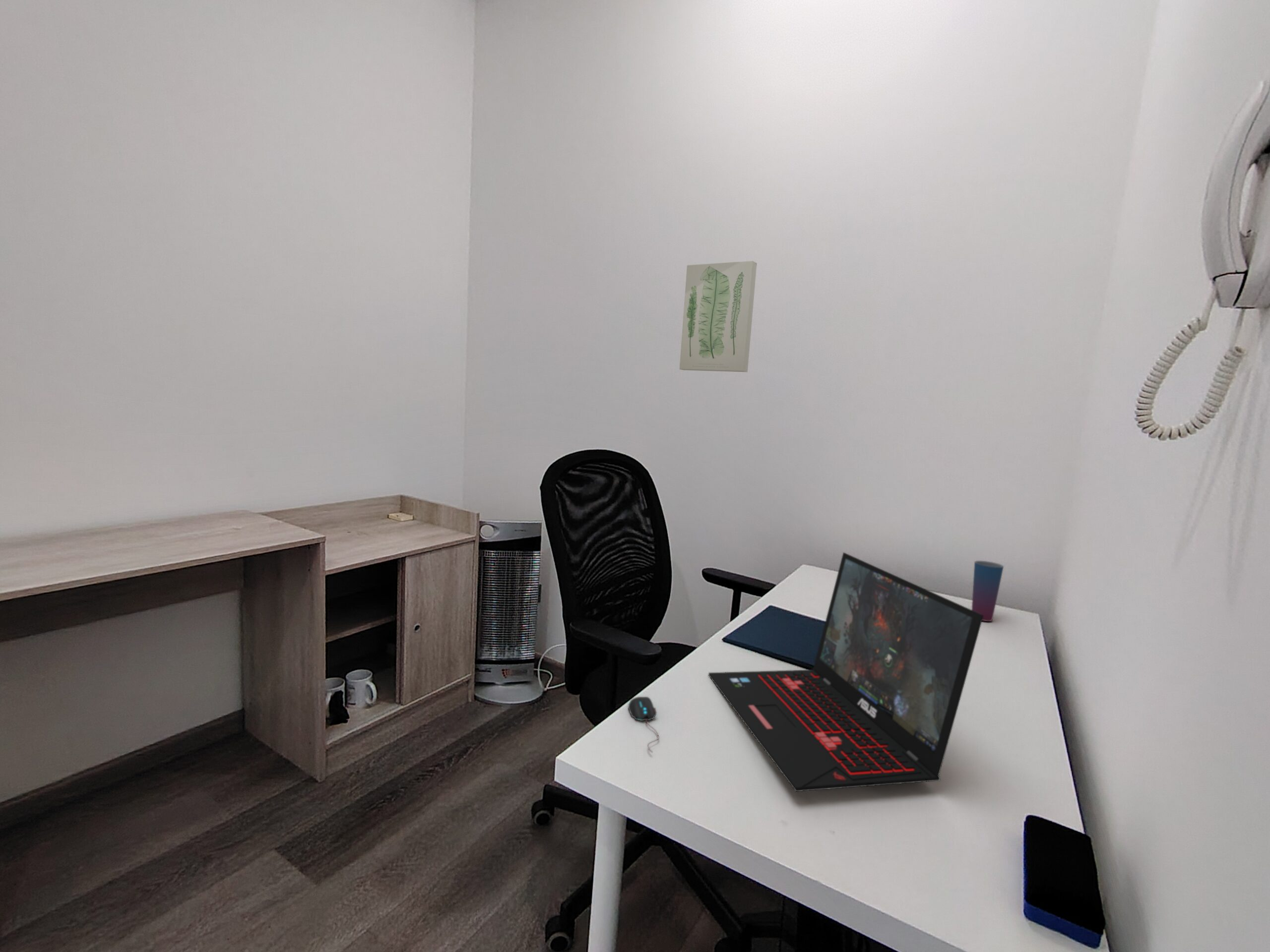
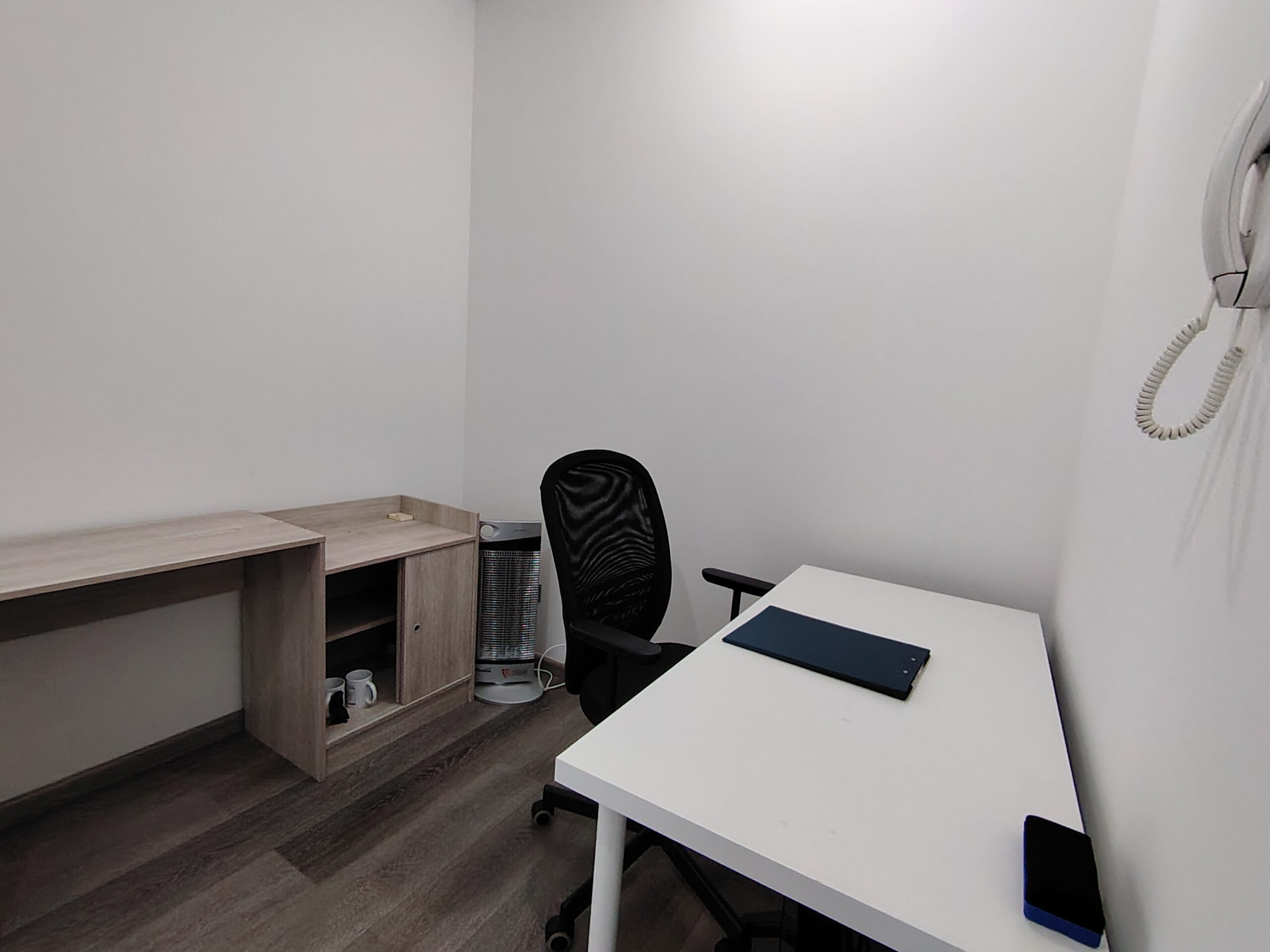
- cup [971,560,1004,622]
- laptop [708,552,984,792]
- mouse [628,696,659,753]
- wall art [679,260,758,372]
